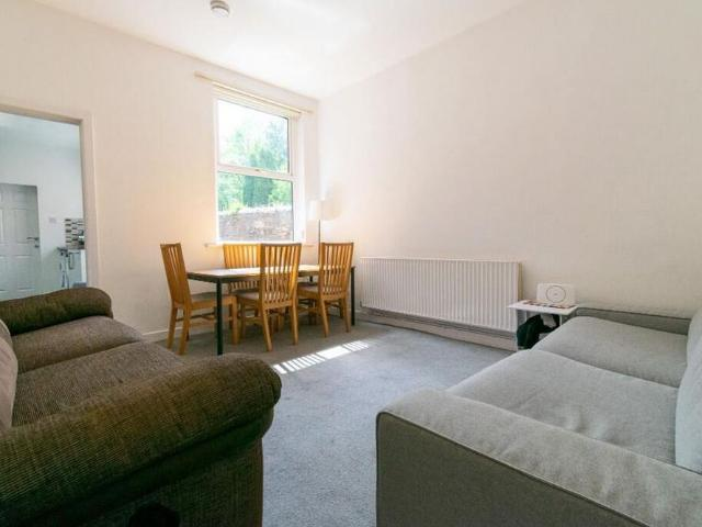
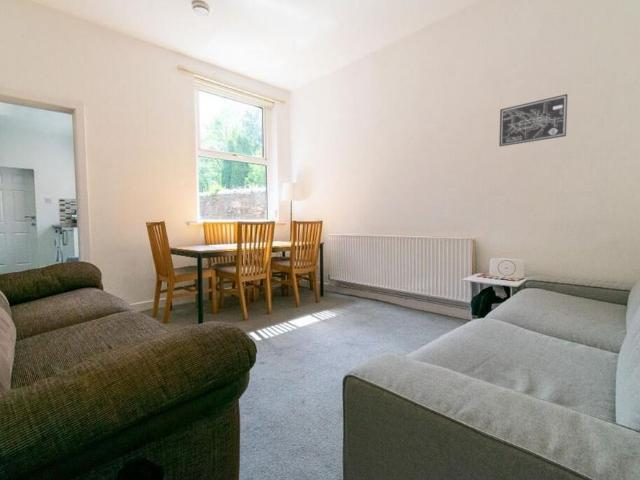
+ wall art [498,93,569,147]
